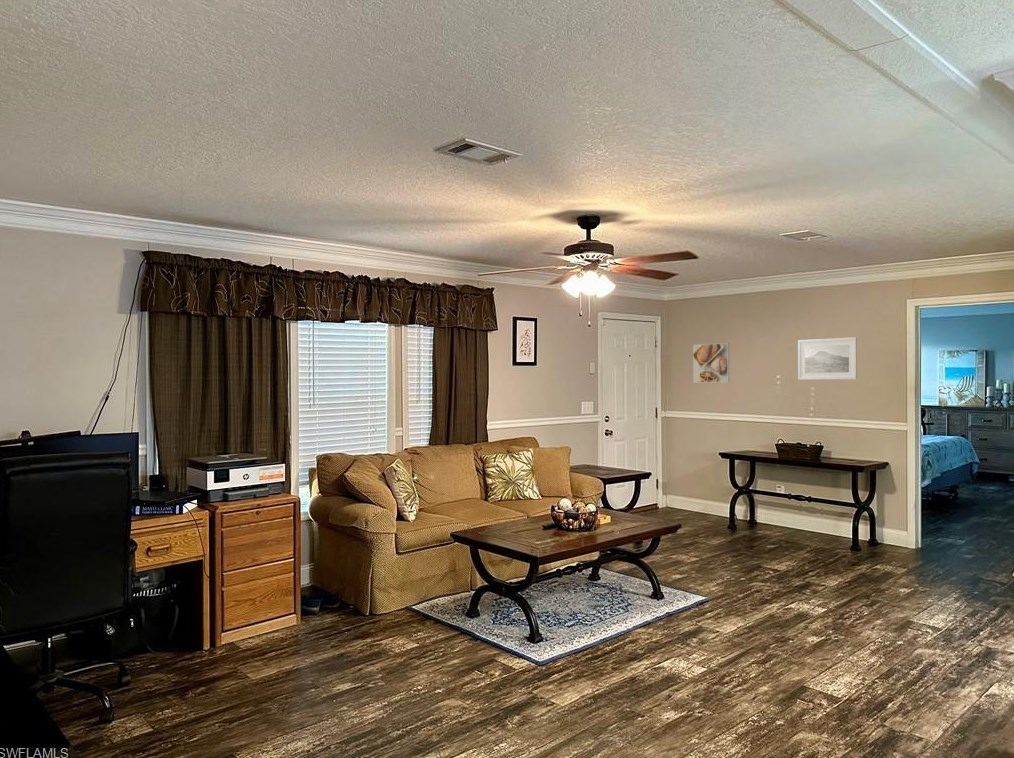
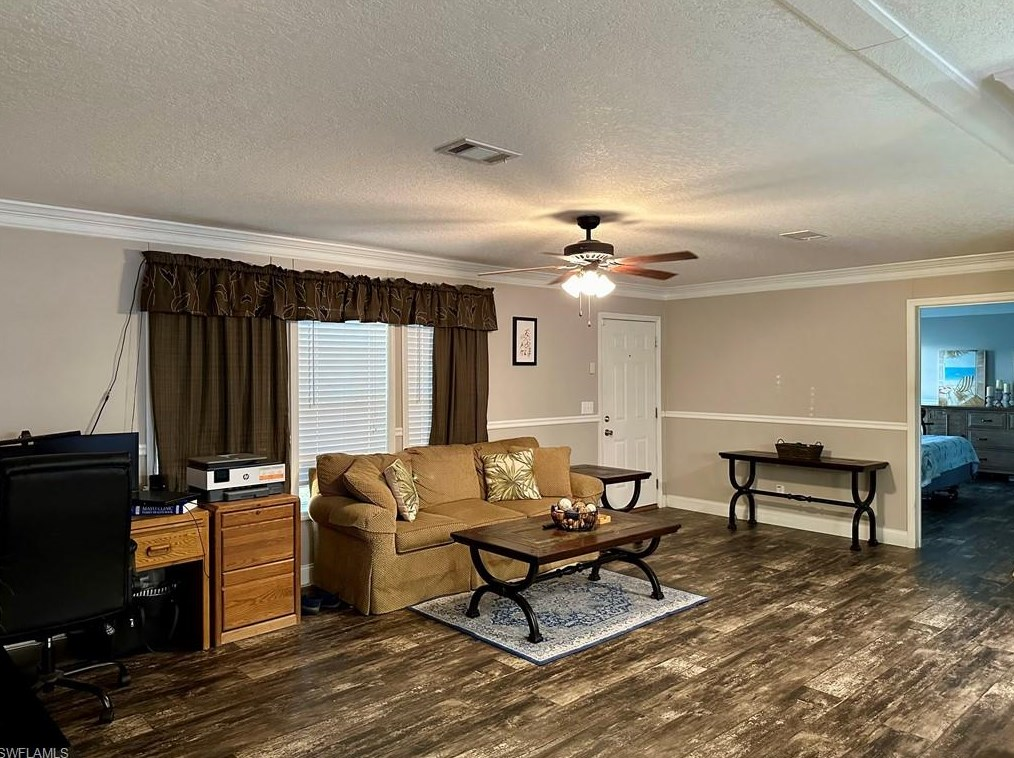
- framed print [692,342,730,384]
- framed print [797,336,858,381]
